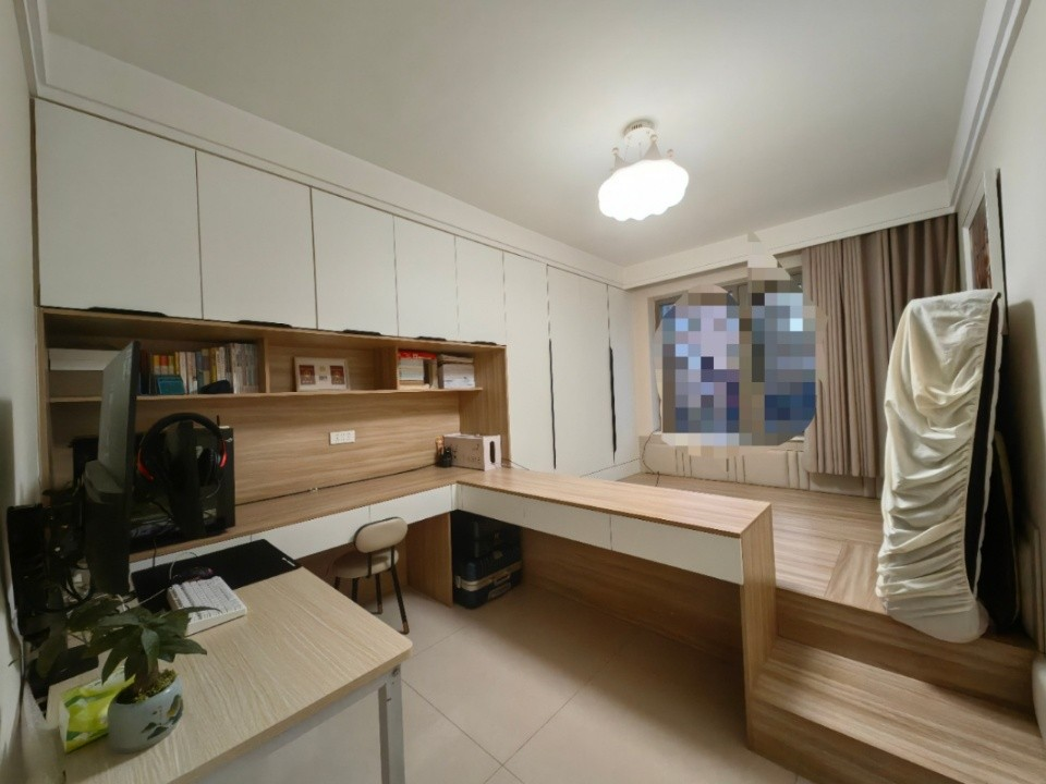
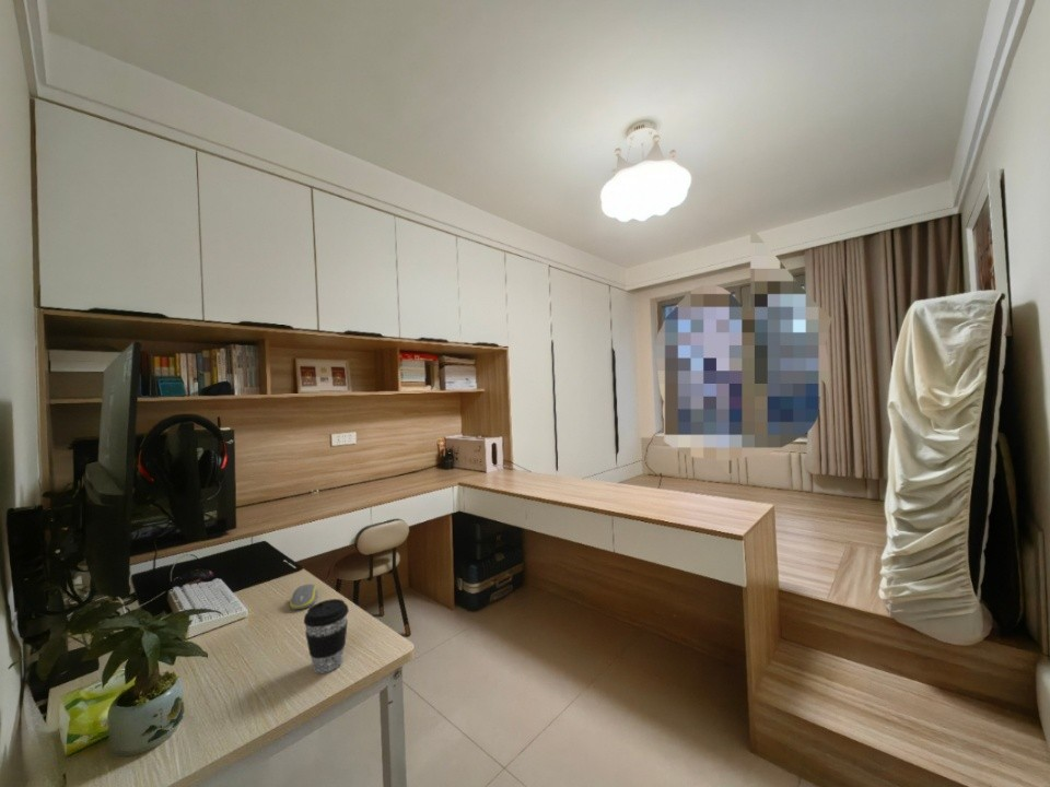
+ computer mouse [289,583,318,611]
+ coffee cup [303,598,350,674]
